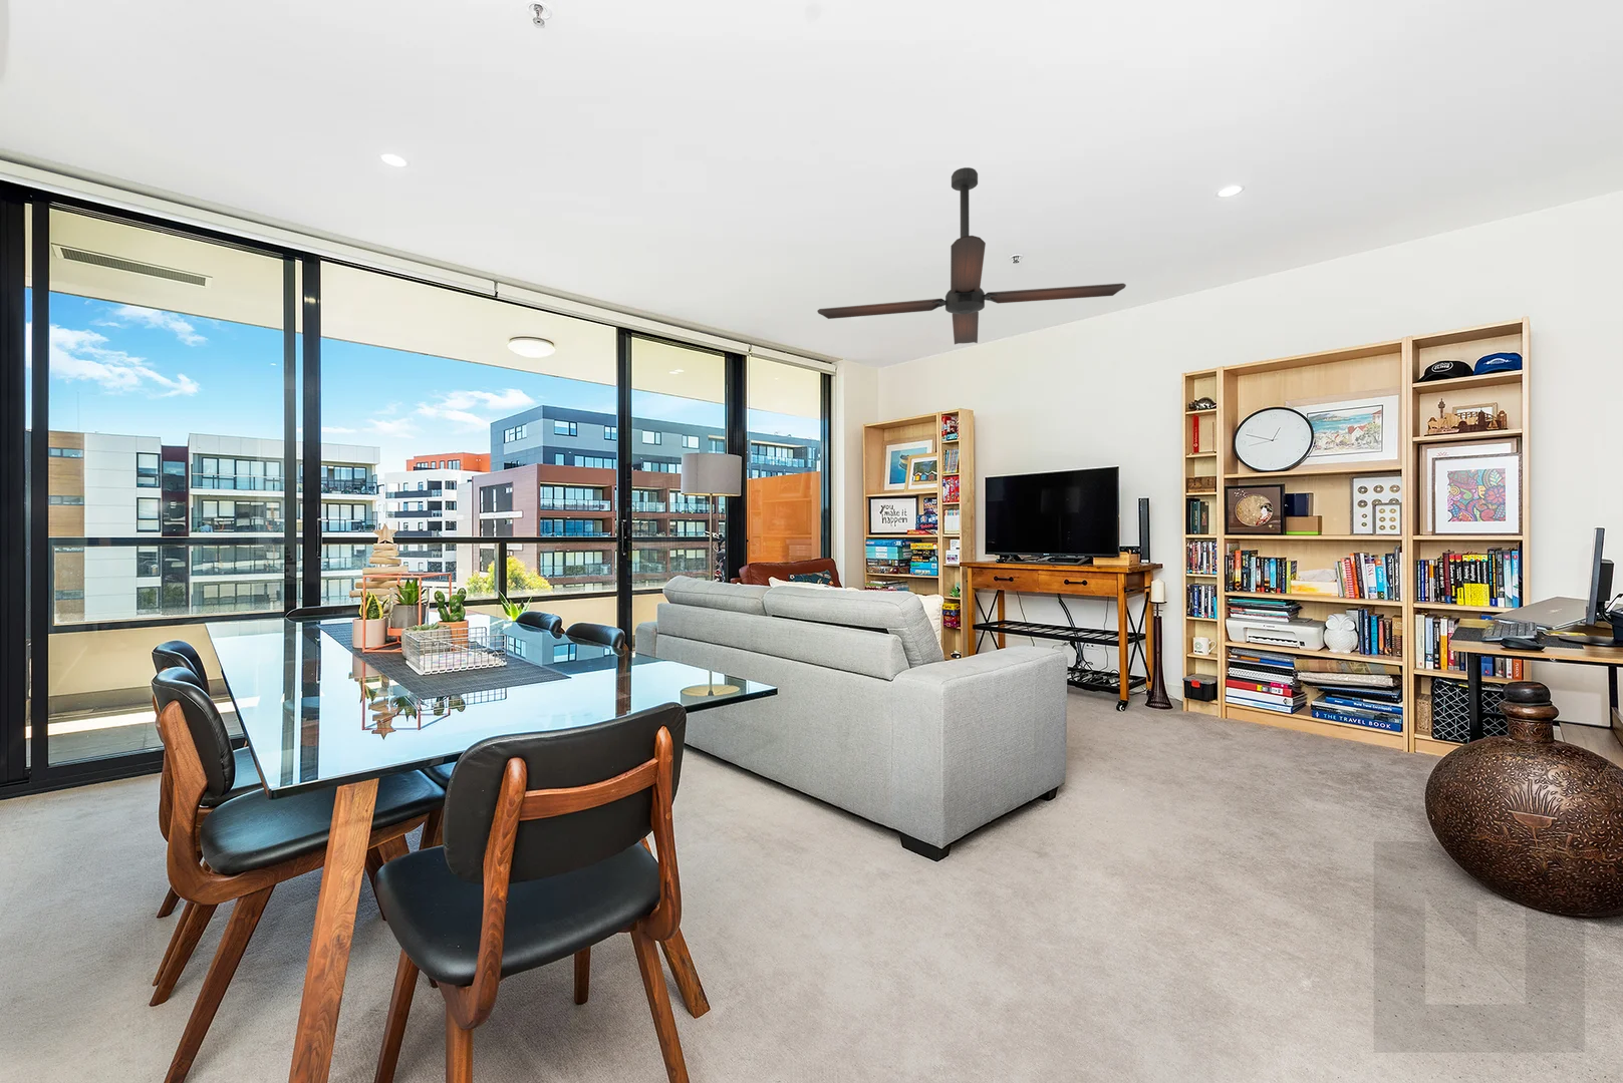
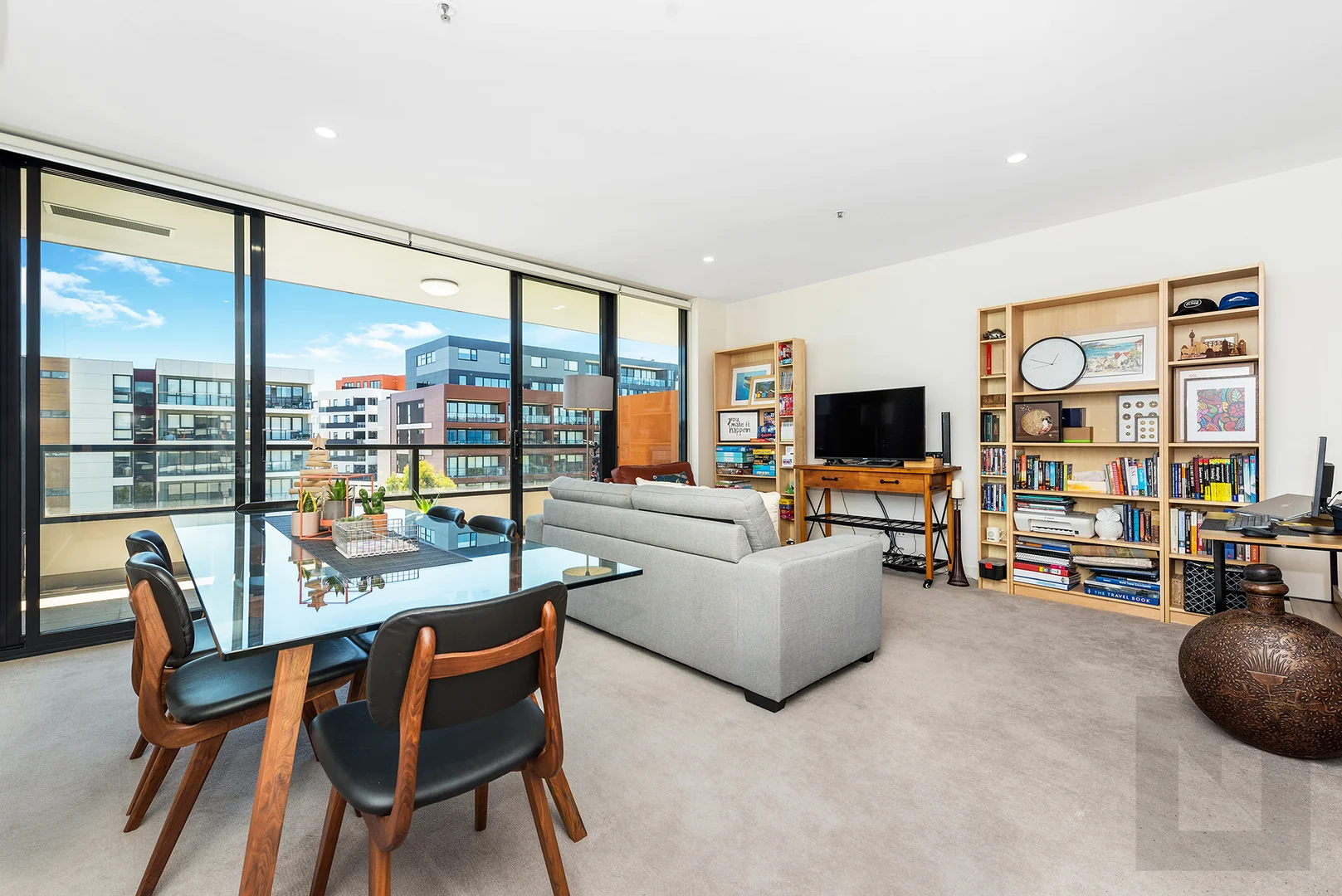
- ceiling fan [816,167,1127,344]
